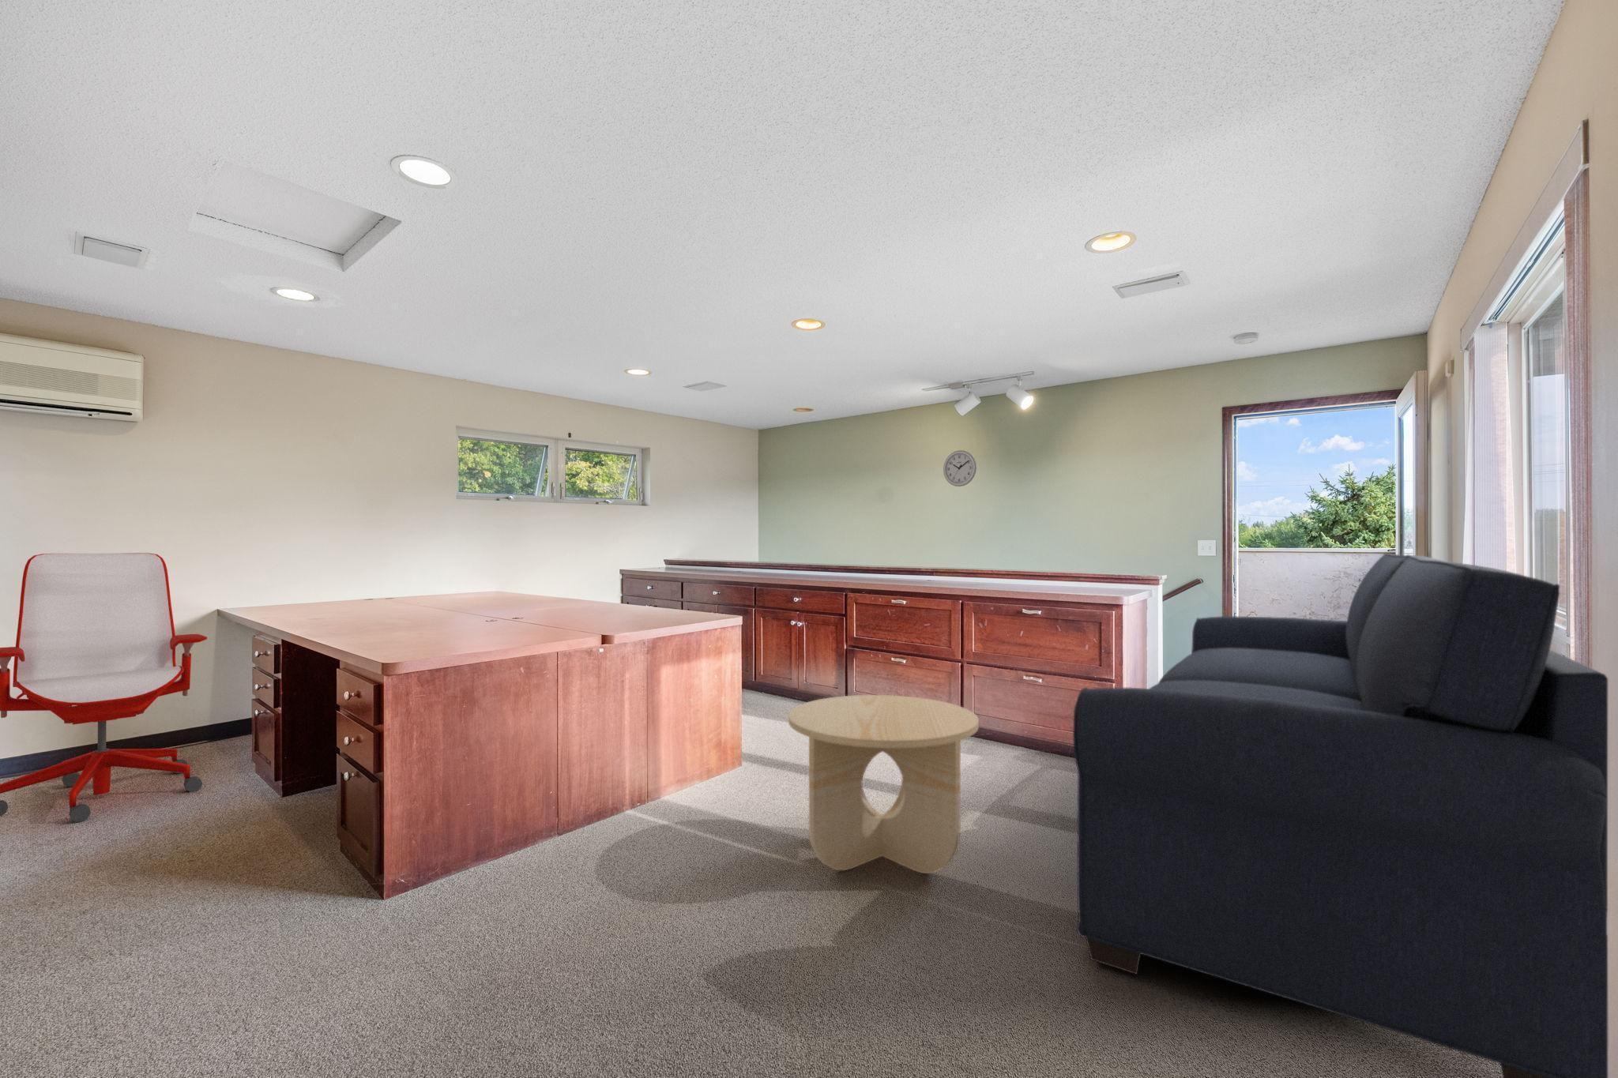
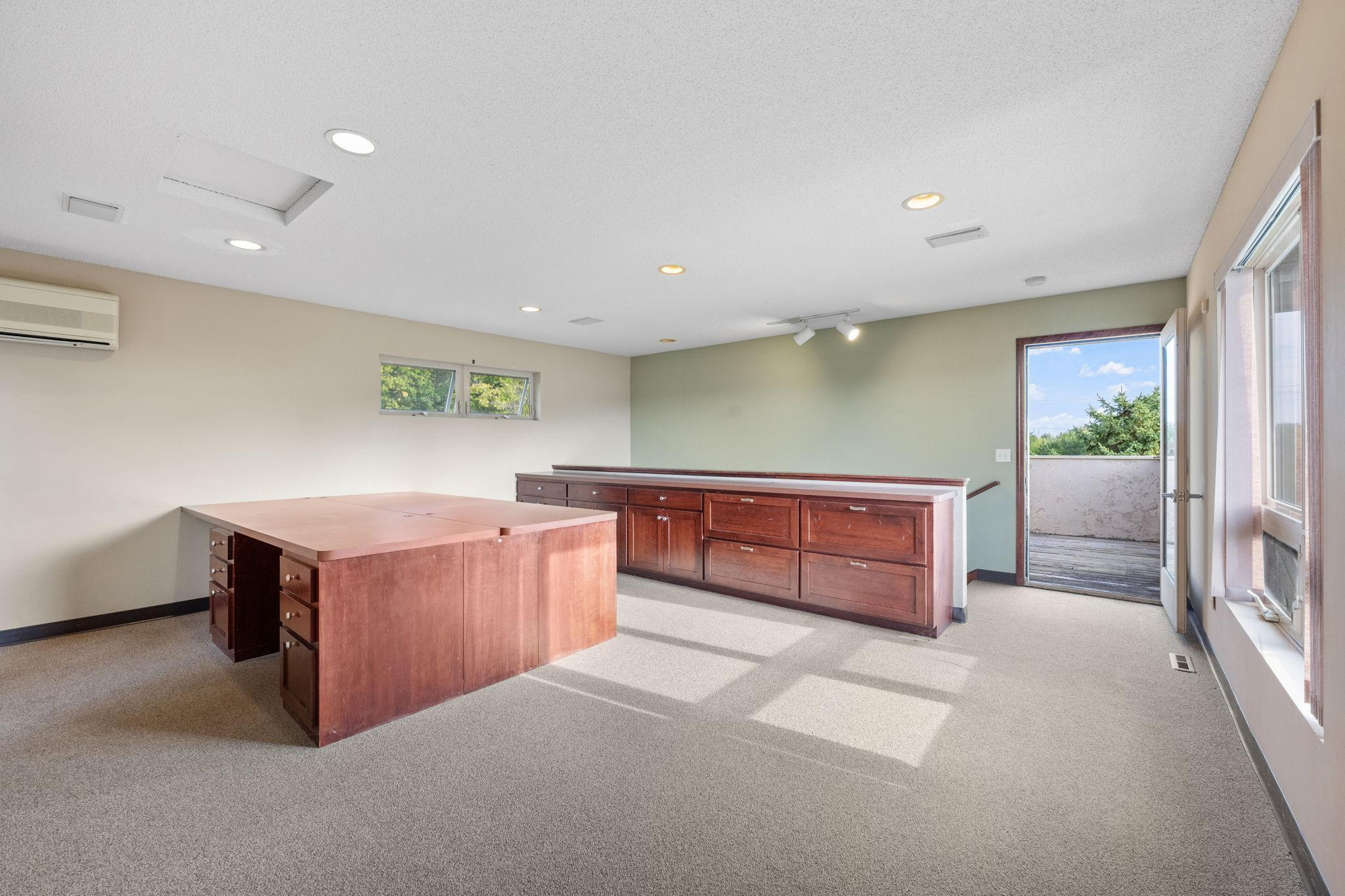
- office chair [0,552,208,823]
- sofa [1072,552,1608,1078]
- wall clock [942,449,977,487]
- side table [788,694,979,875]
